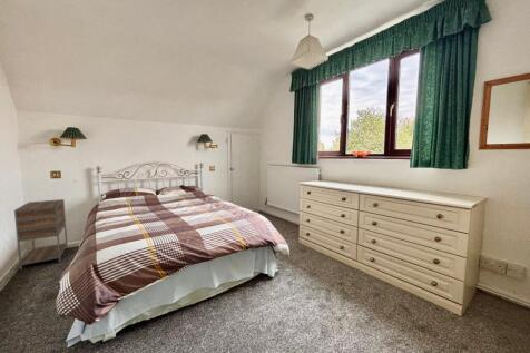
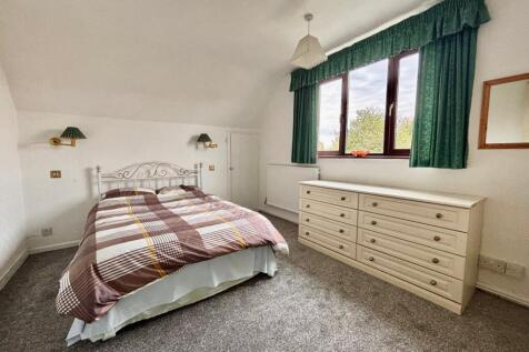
- nightstand [13,198,69,271]
